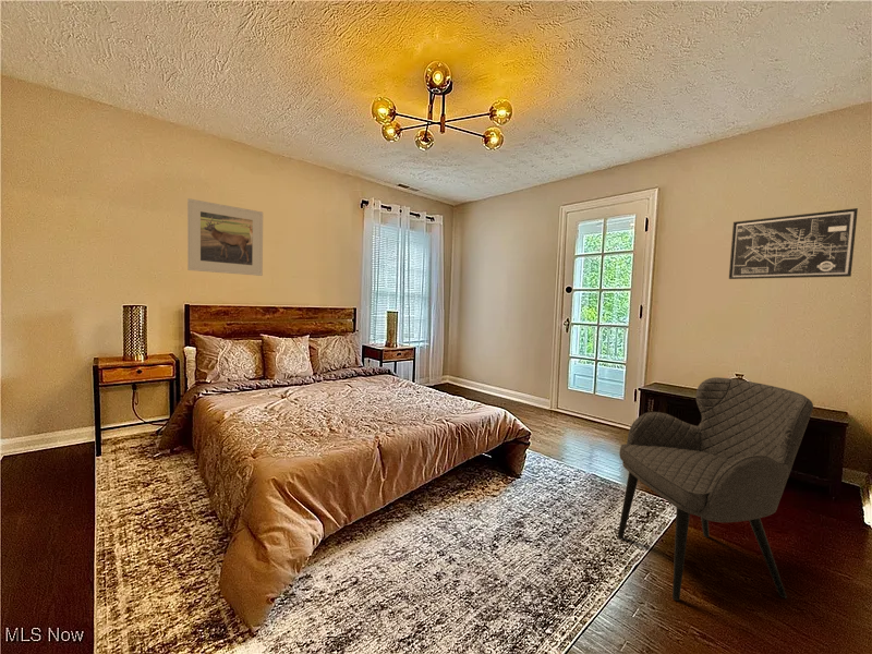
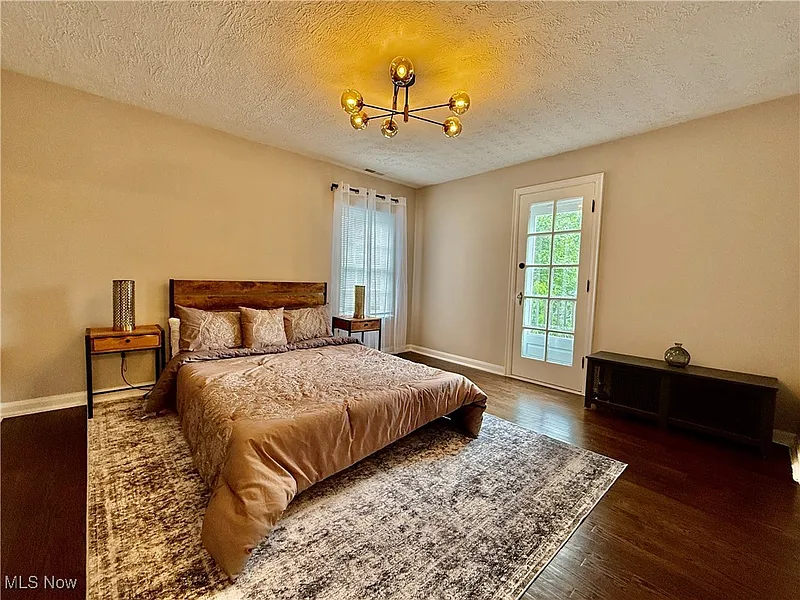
- armchair [617,376,814,602]
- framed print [186,197,264,277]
- wall art [728,207,859,280]
